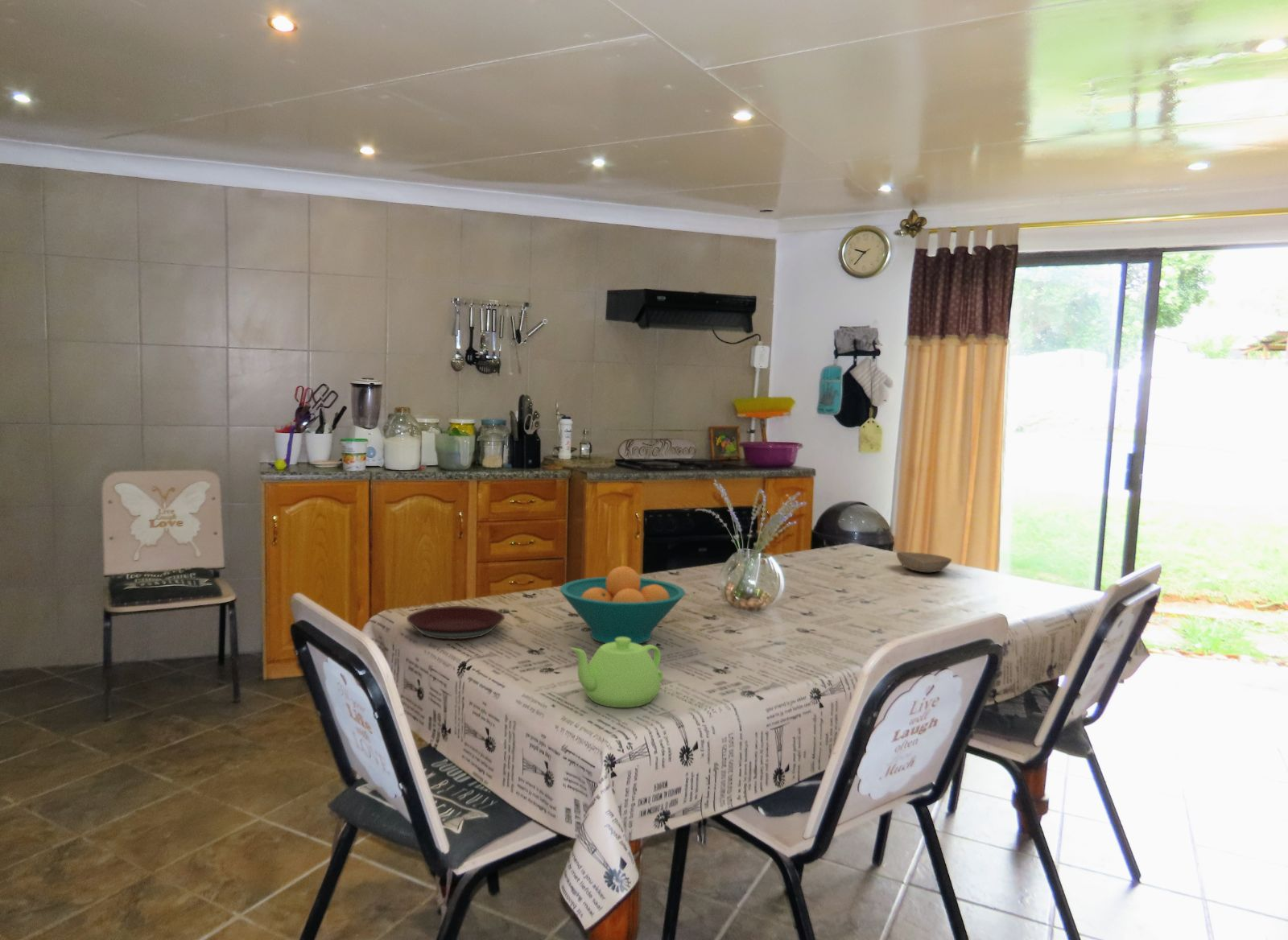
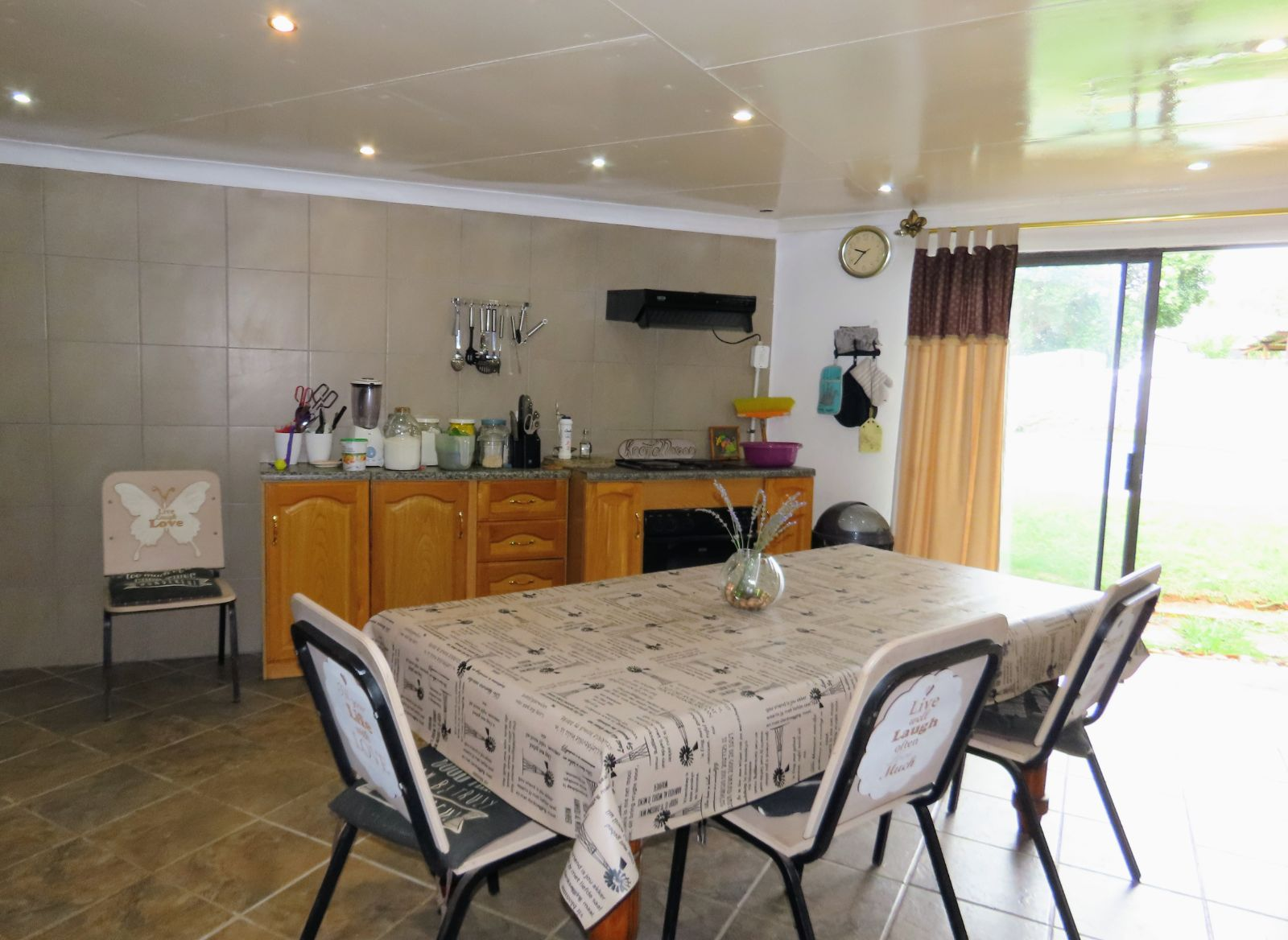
- bowl [896,551,952,573]
- plate [406,605,506,640]
- teapot [570,637,664,708]
- fruit bowl [559,565,686,645]
